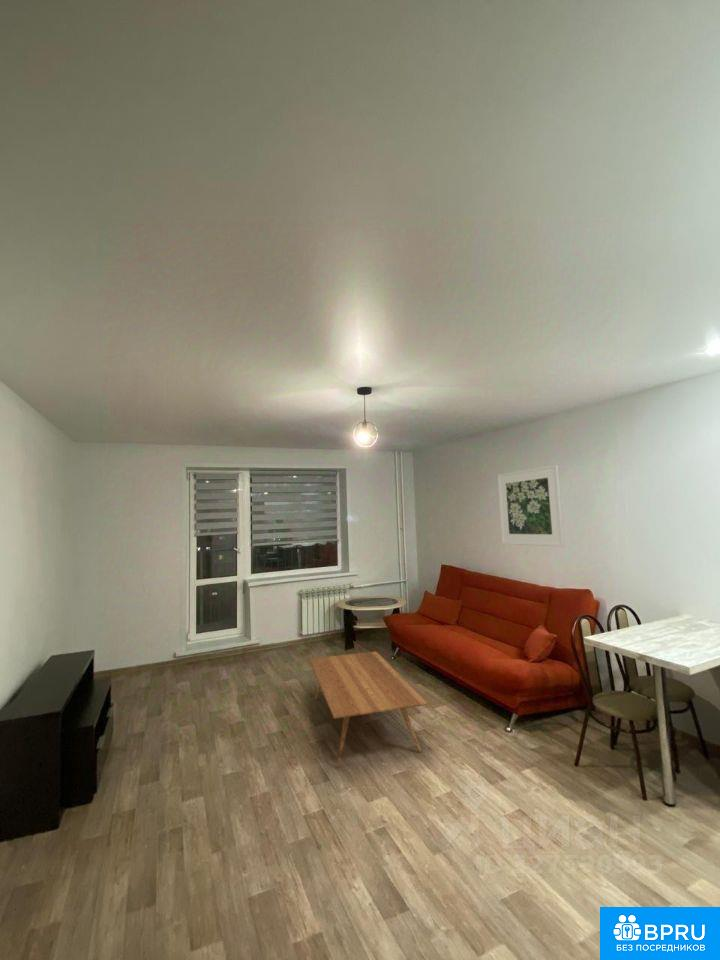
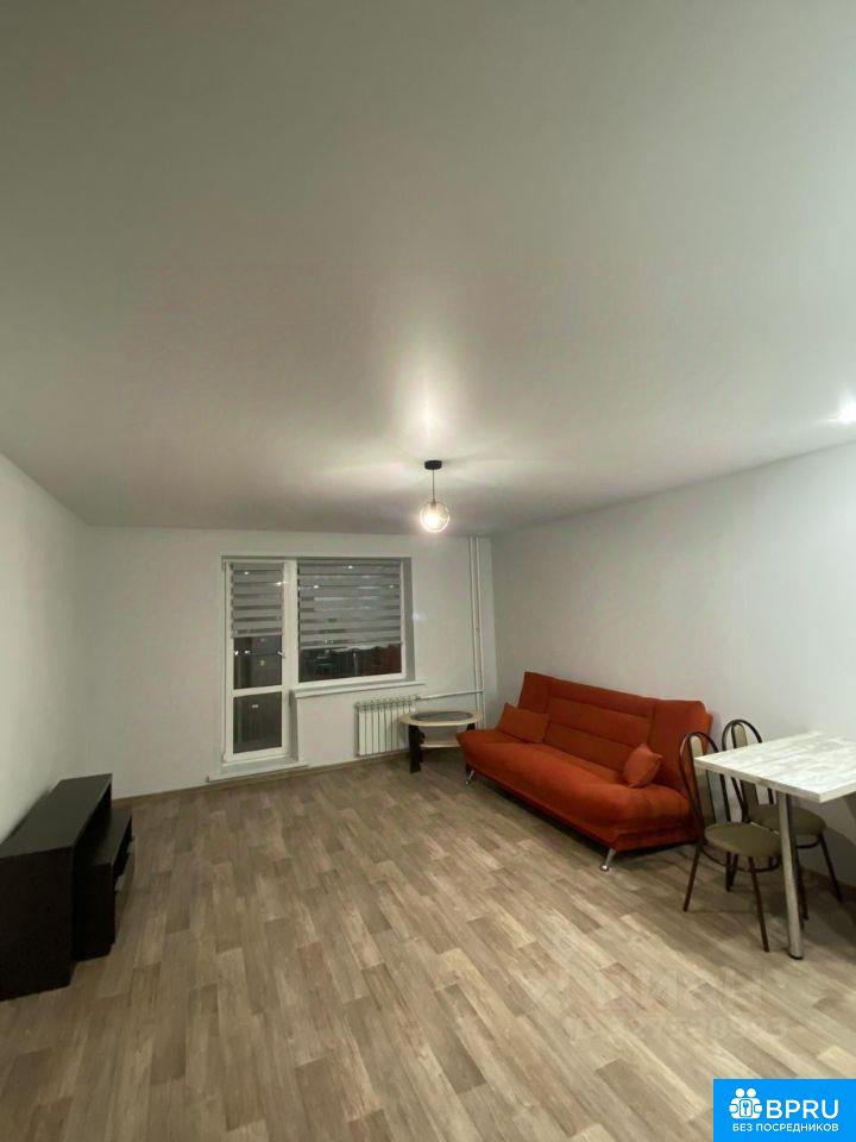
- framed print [496,464,565,548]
- coffee table [308,650,428,767]
